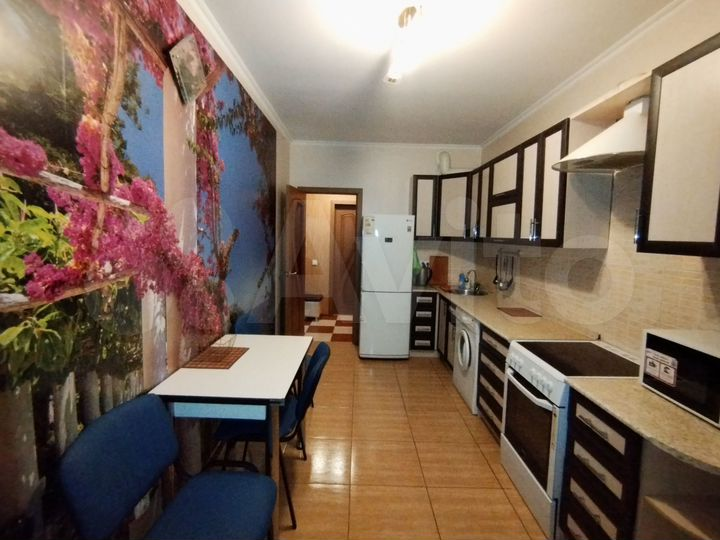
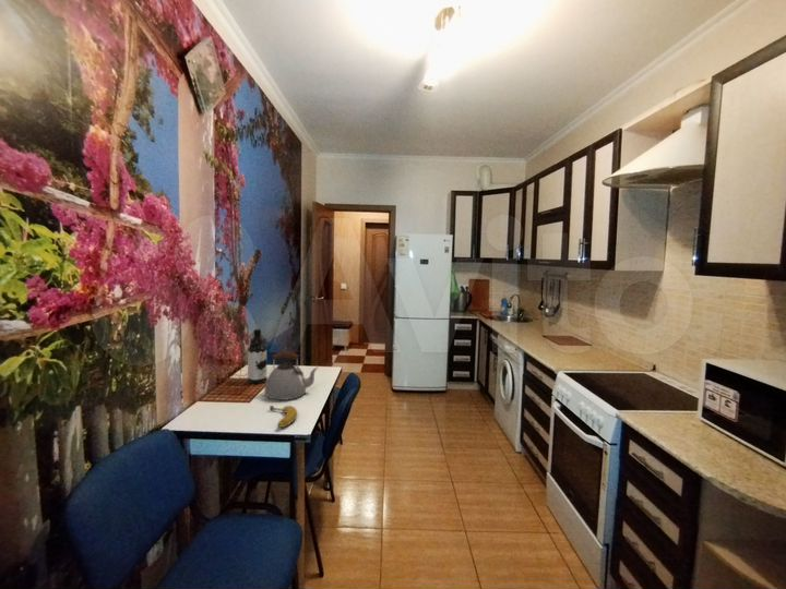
+ kettle [263,350,320,400]
+ fruit [269,405,298,429]
+ water bottle [247,328,267,385]
